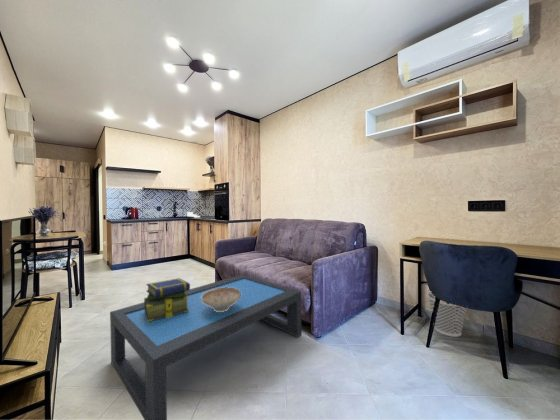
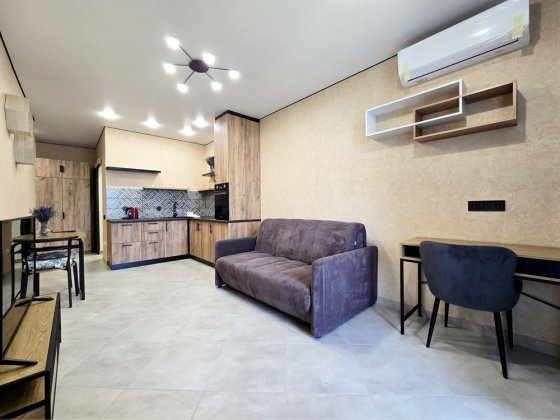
- stack of books [143,277,191,322]
- coffee table [109,274,302,420]
- wastebasket [426,291,468,338]
- decorative bowl [201,287,241,312]
